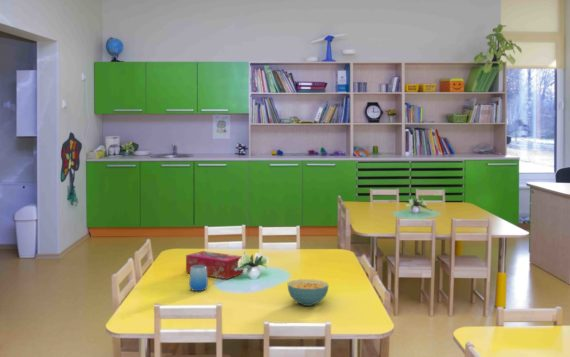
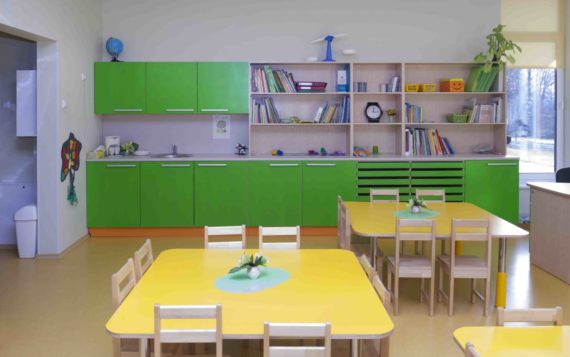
- cup [188,265,209,292]
- cereal bowl [286,278,330,307]
- tissue box [185,250,244,280]
